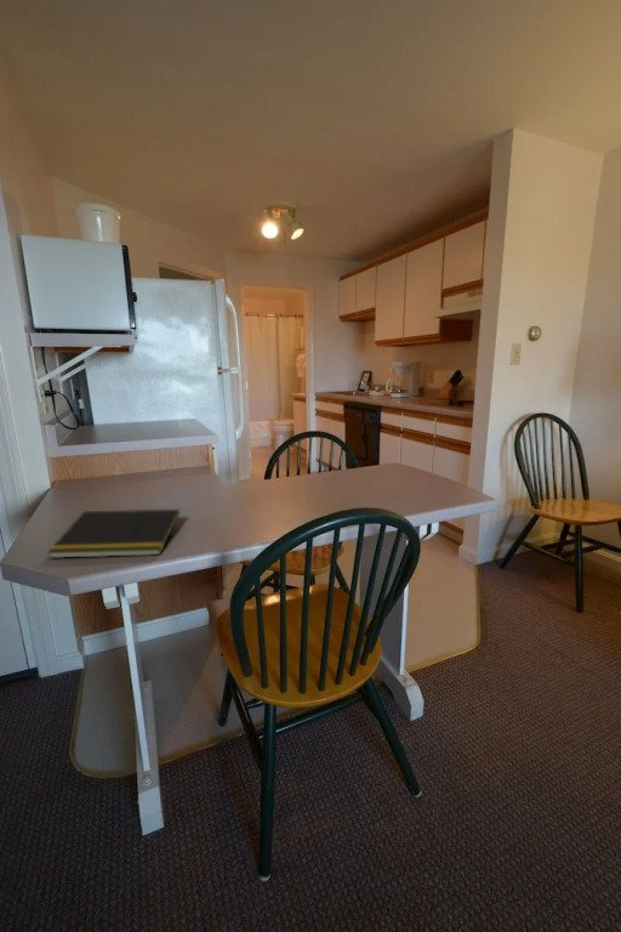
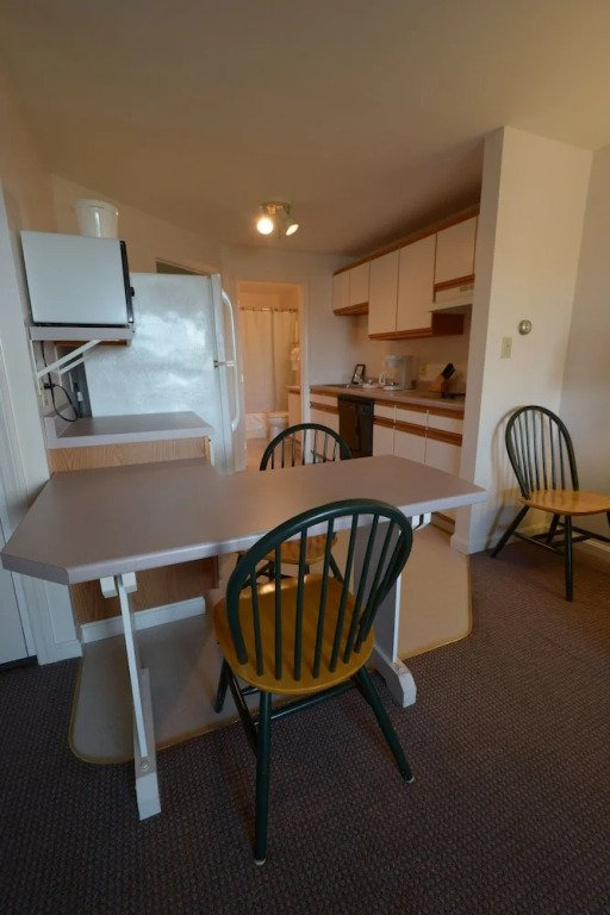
- notepad [46,508,181,559]
